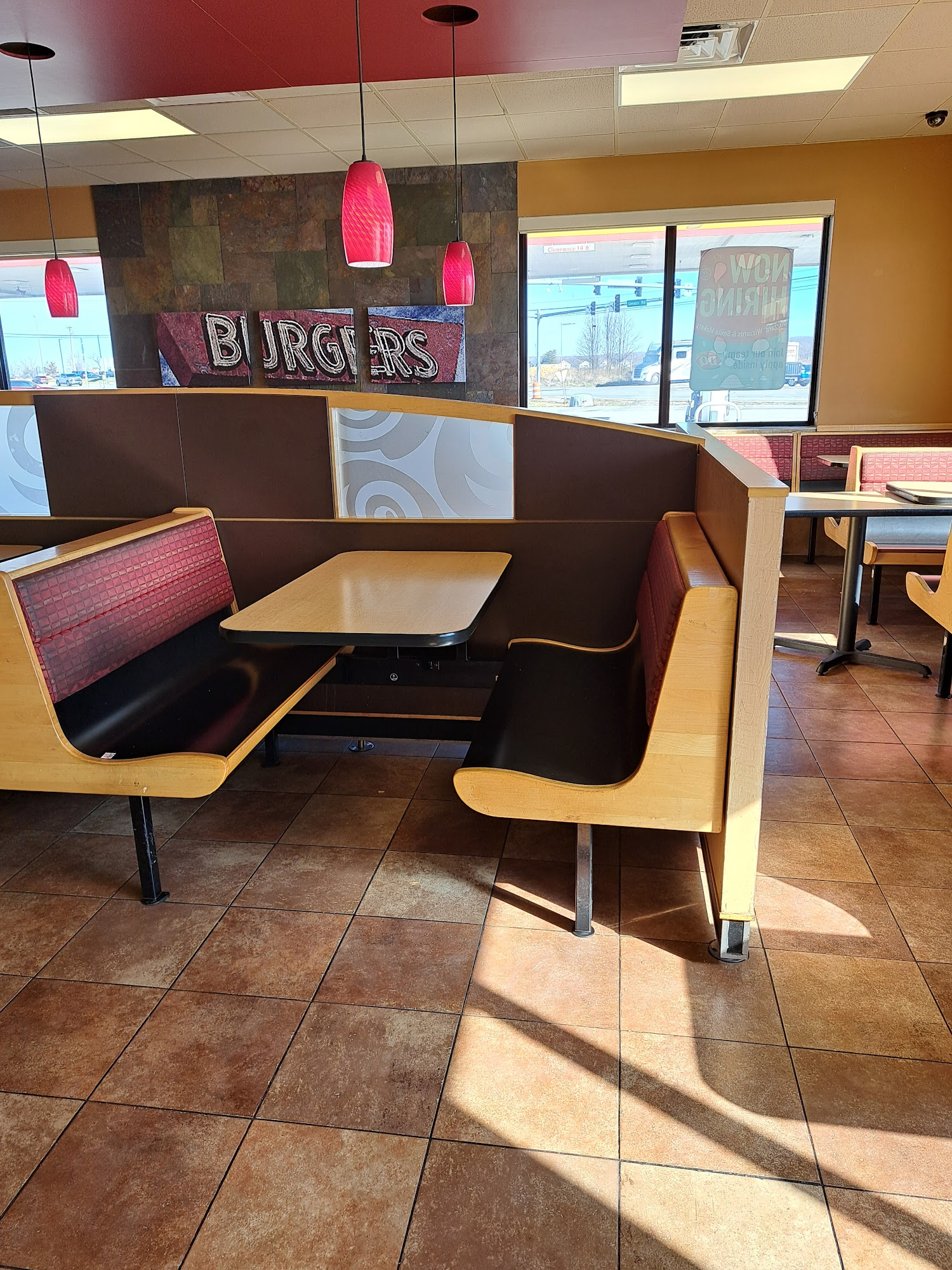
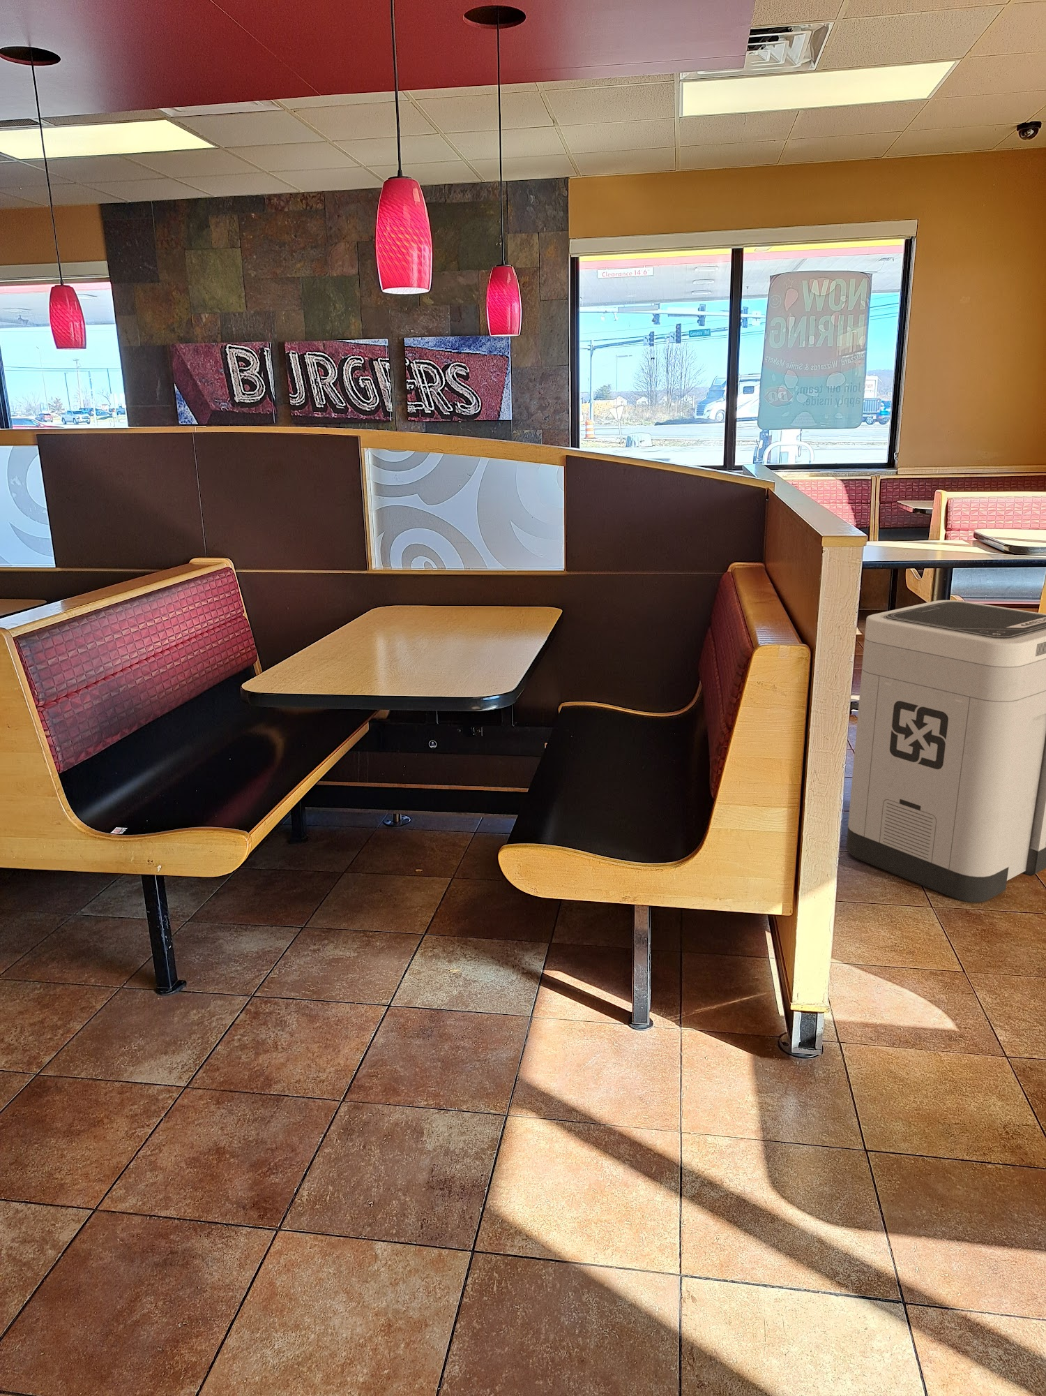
+ trash can [846,599,1046,904]
